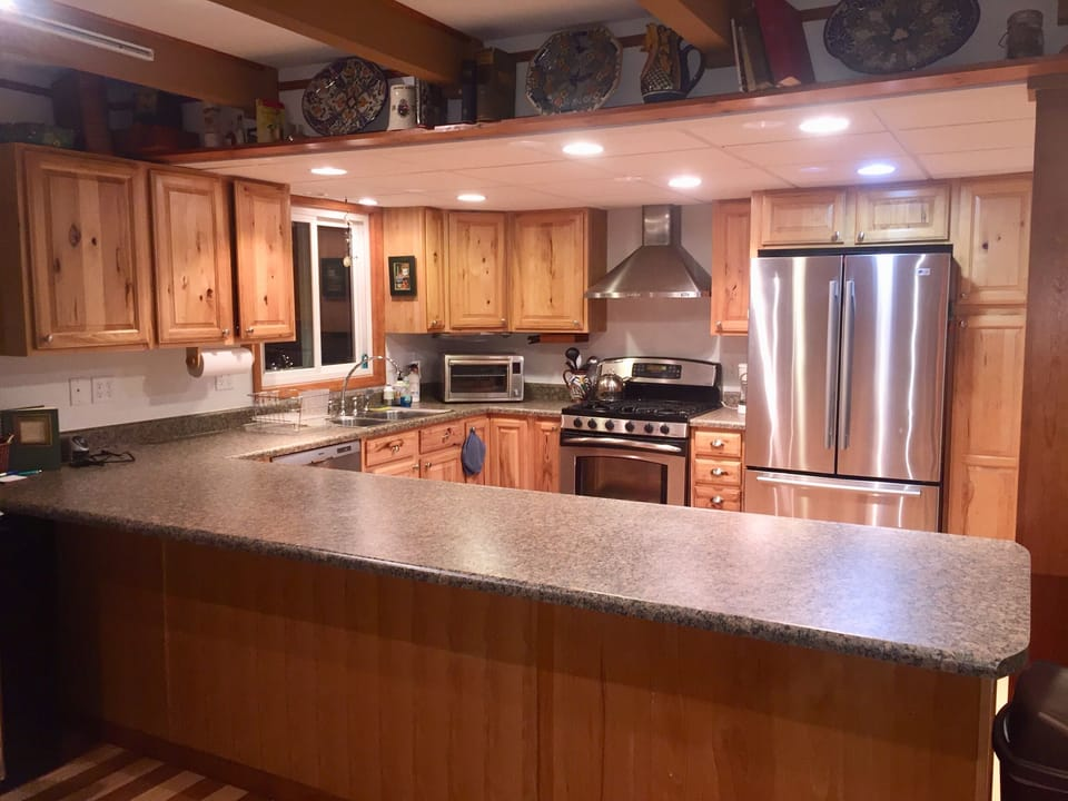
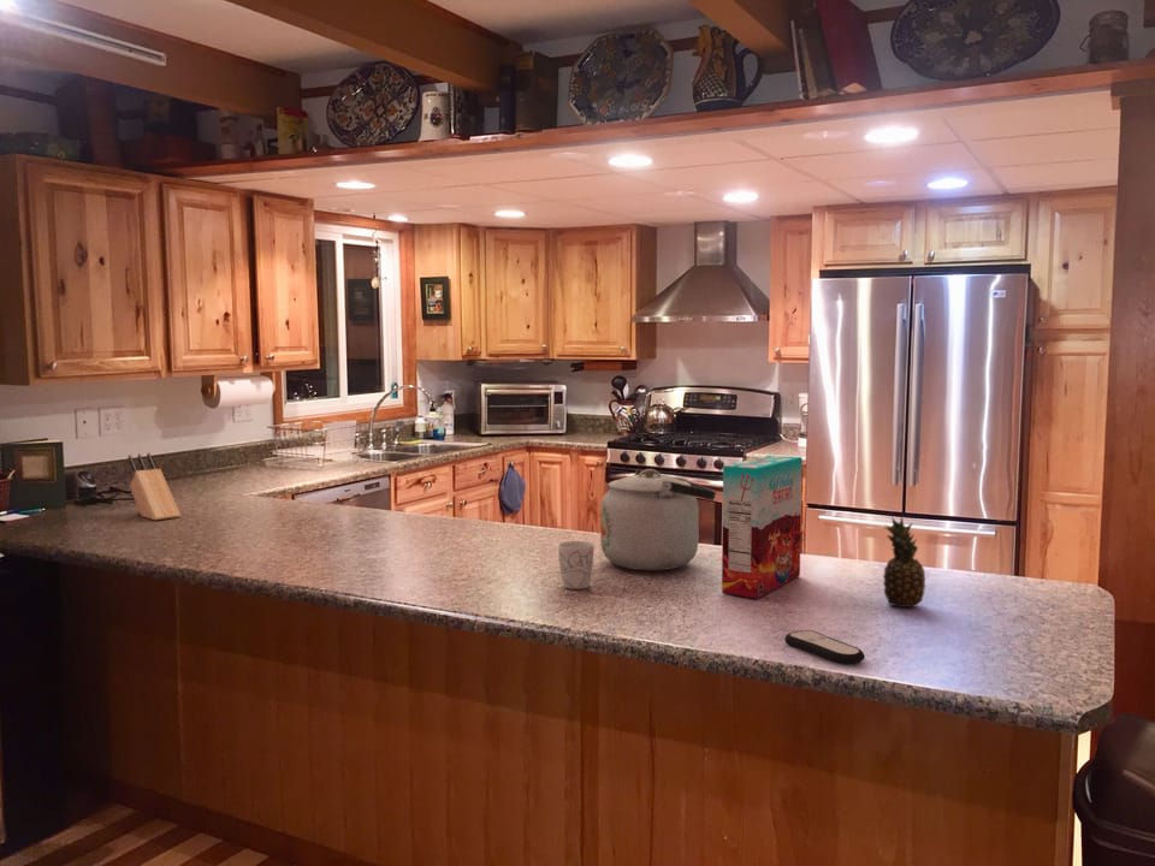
+ knife block [128,452,182,521]
+ mug [557,540,596,591]
+ fruit [882,515,926,609]
+ cereal box [721,453,804,600]
+ remote control [784,629,866,666]
+ kettle [599,468,717,571]
